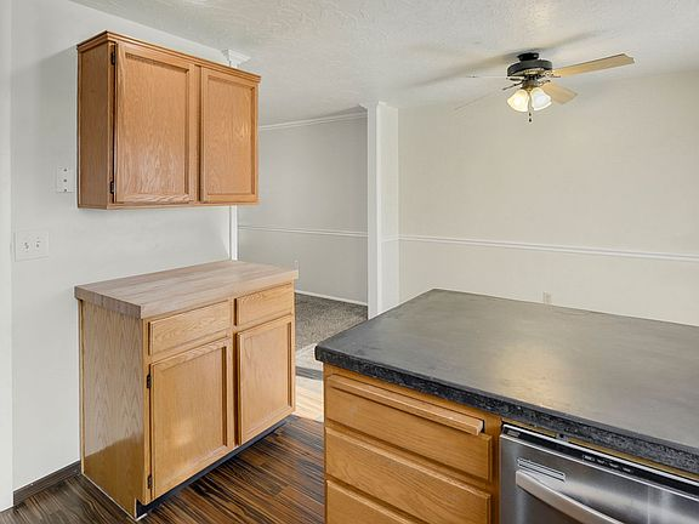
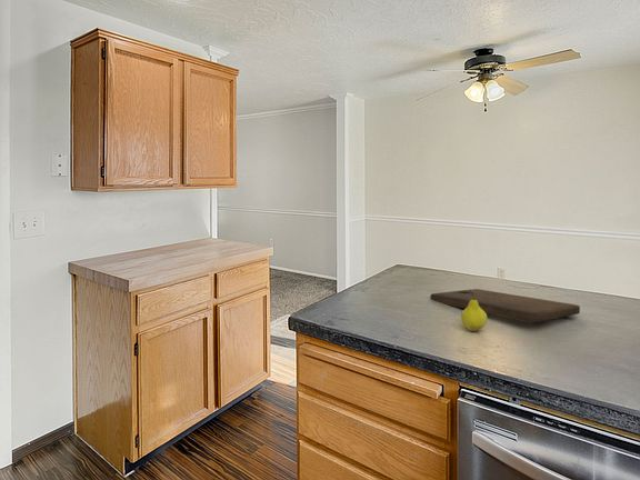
+ cutting board [430,288,581,323]
+ fruit [460,289,488,332]
